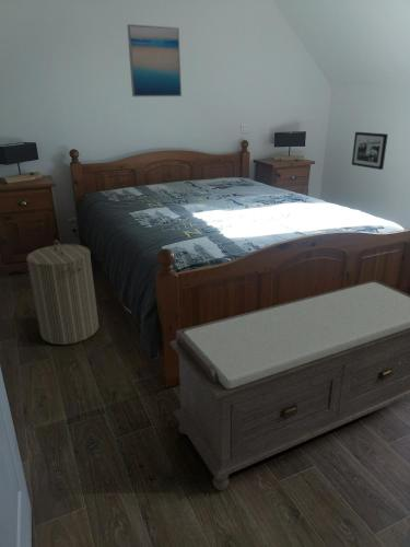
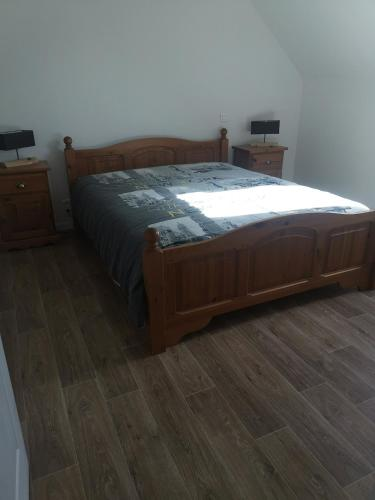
- picture frame [351,131,389,171]
- bench [168,279,410,491]
- wall art [127,23,183,97]
- laundry hamper [25,238,99,346]
